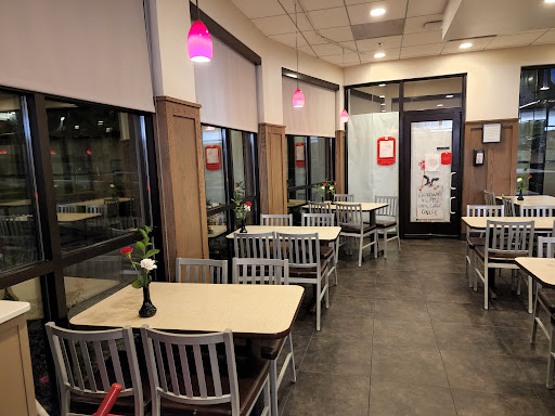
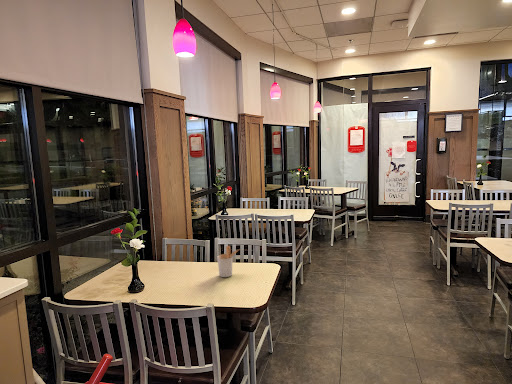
+ utensil holder [216,245,241,278]
